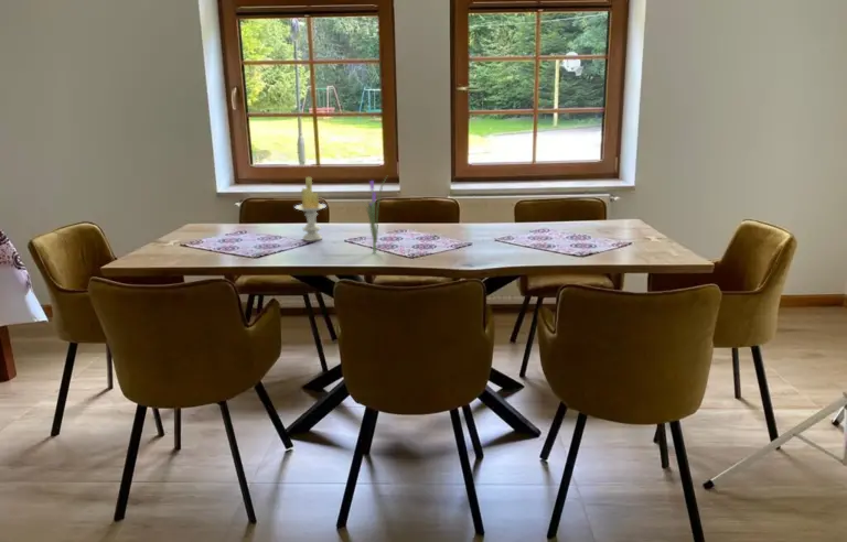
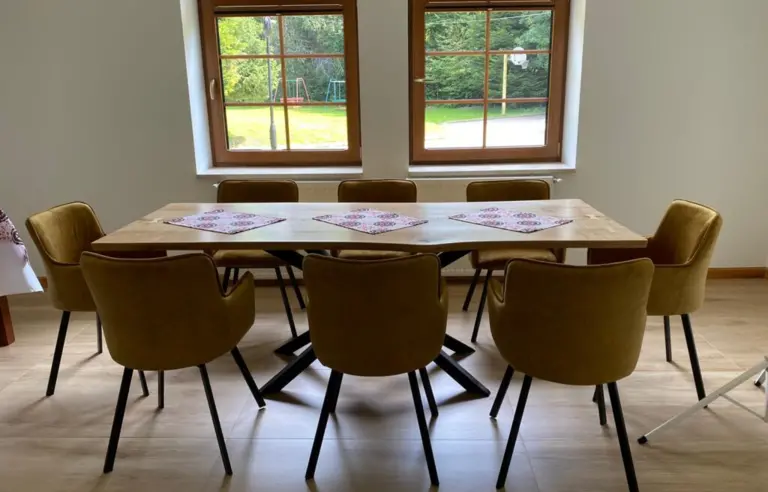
- flower arrangement [362,175,388,253]
- candle [293,176,328,242]
